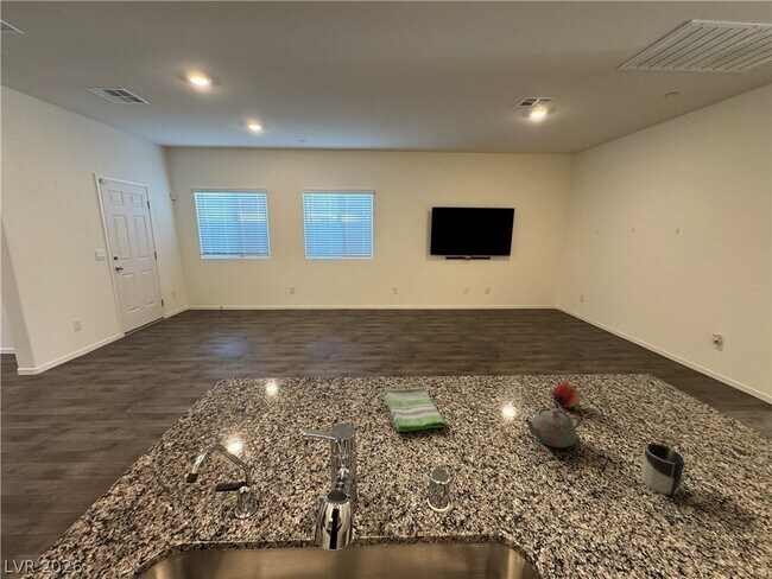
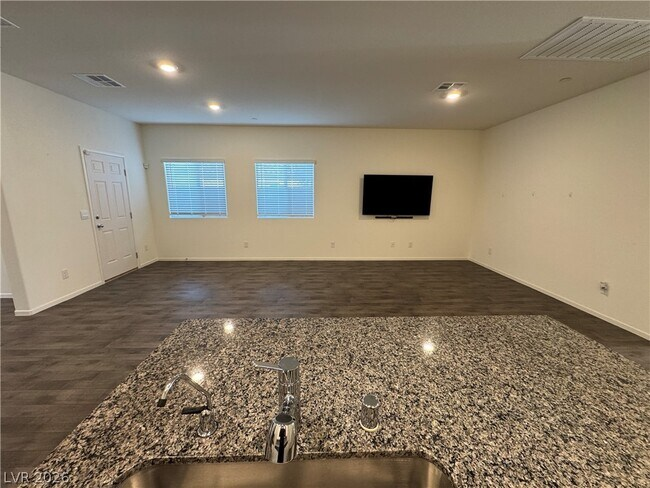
- teapot [523,408,582,450]
- dish towel [382,387,448,433]
- fruit [551,382,580,409]
- cup [640,443,686,496]
